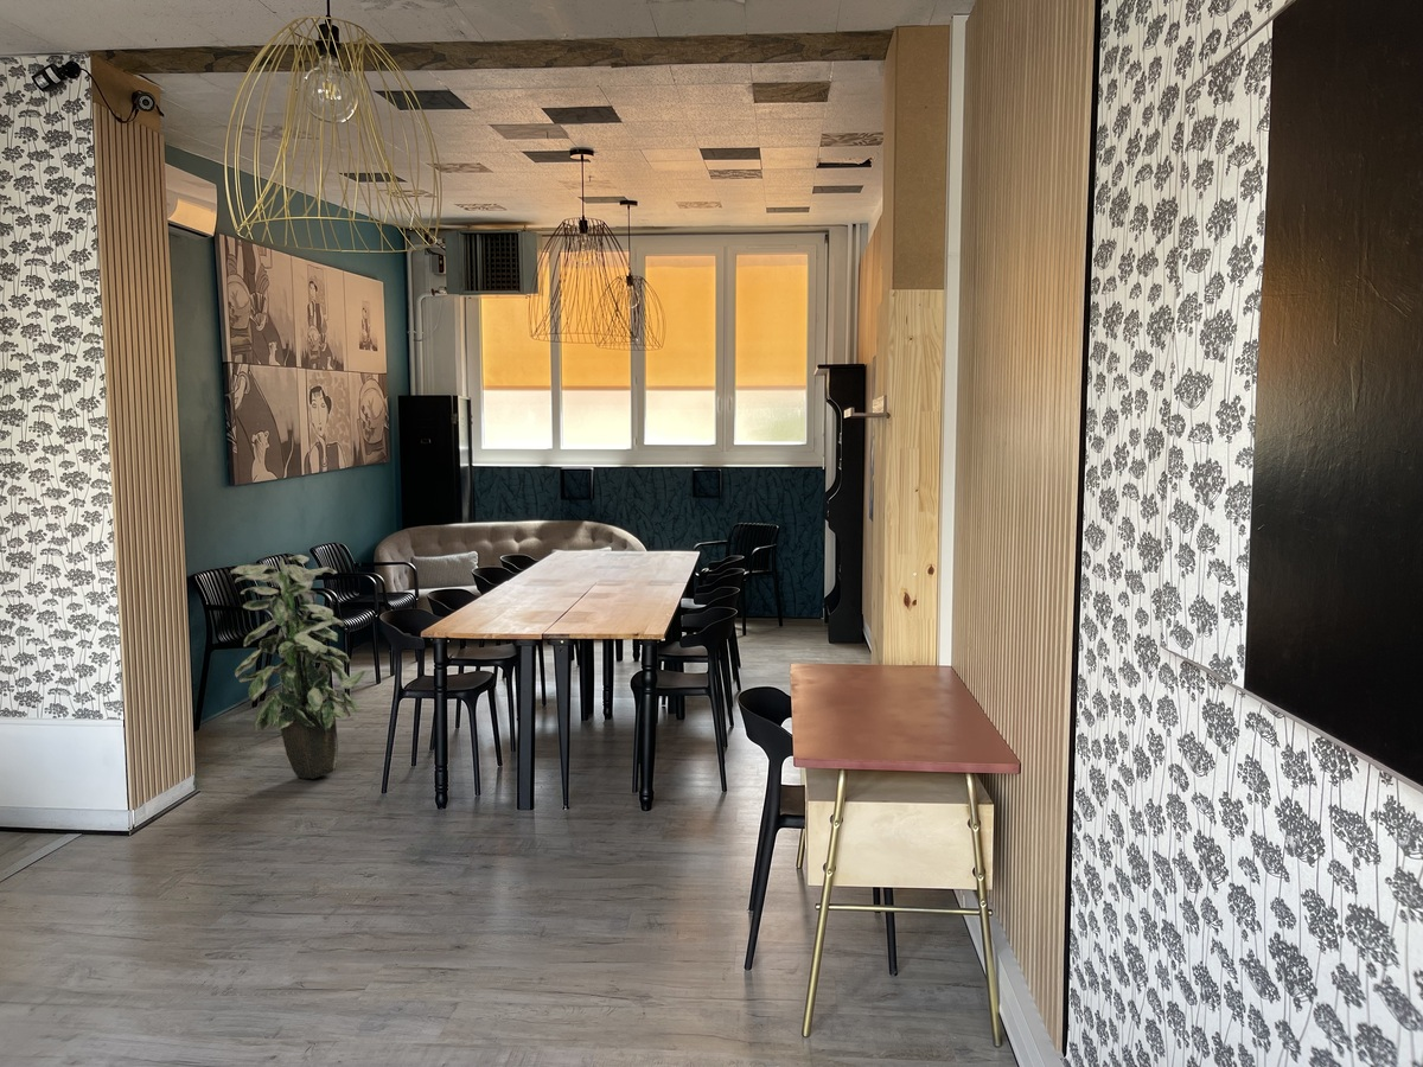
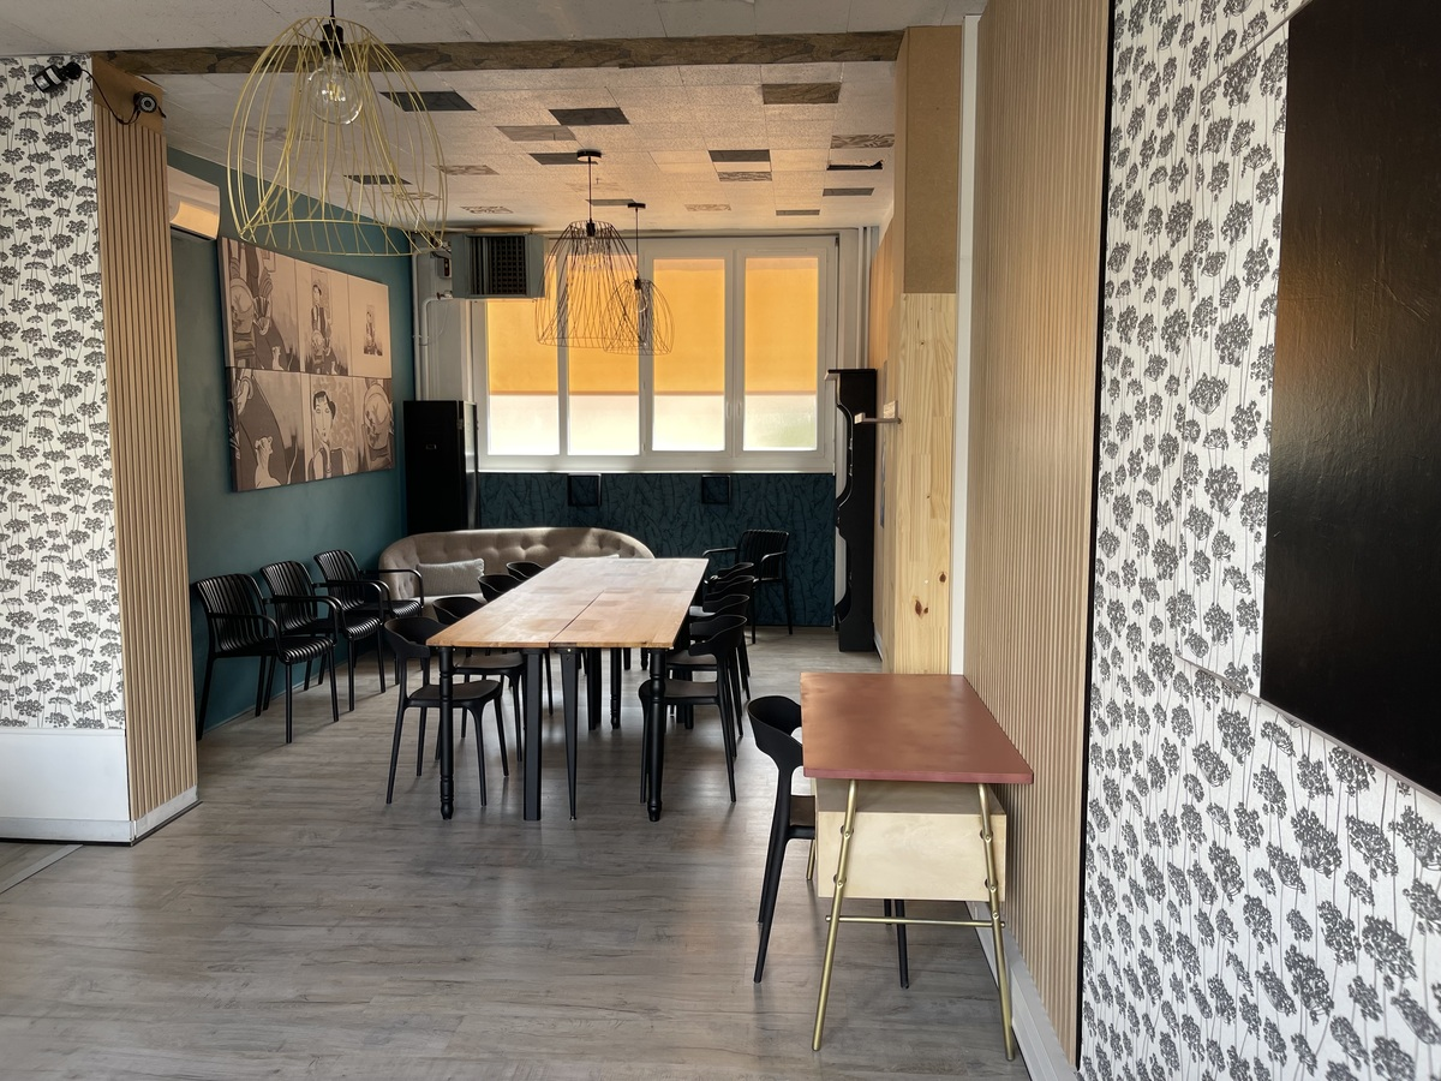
- indoor plant [230,554,366,780]
